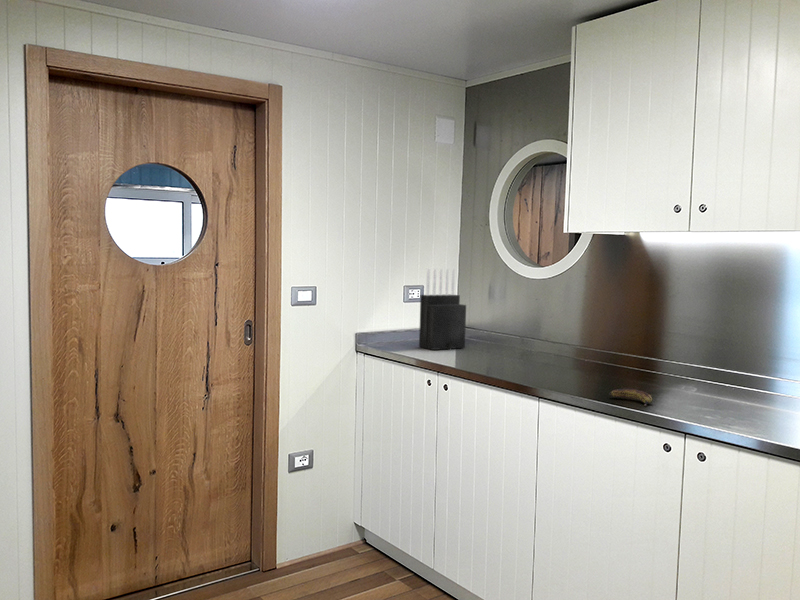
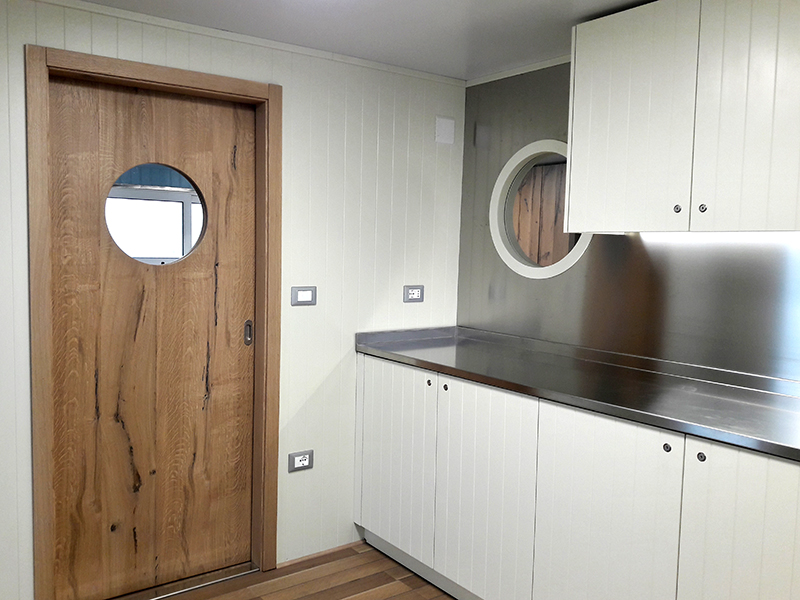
- knife block [418,268,467,351]
- banana [608,388,653,407]
